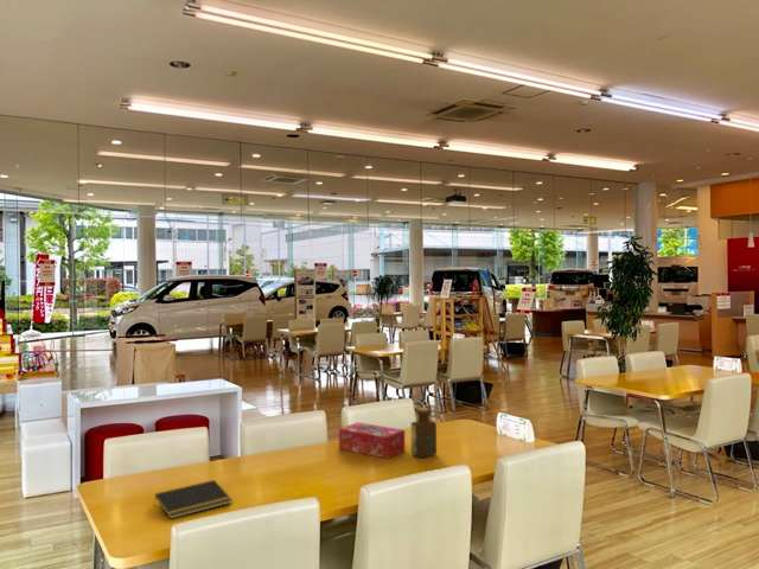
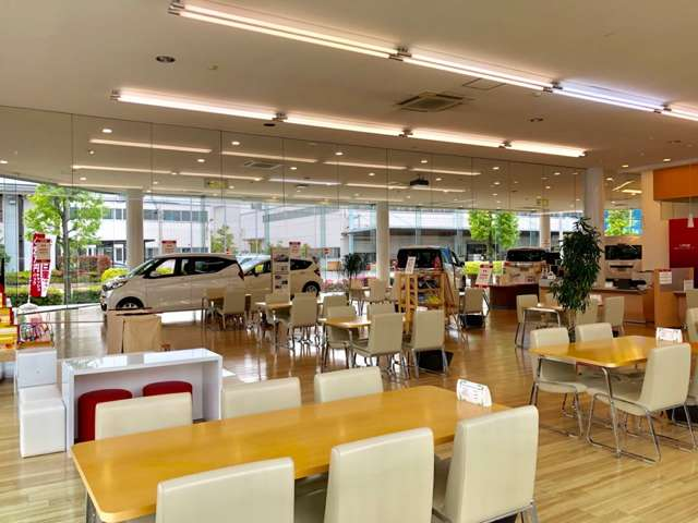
- notepad [153,479,234,520]
- bottle [410,407,438,459]
- tissue box [338,421,407,460]
